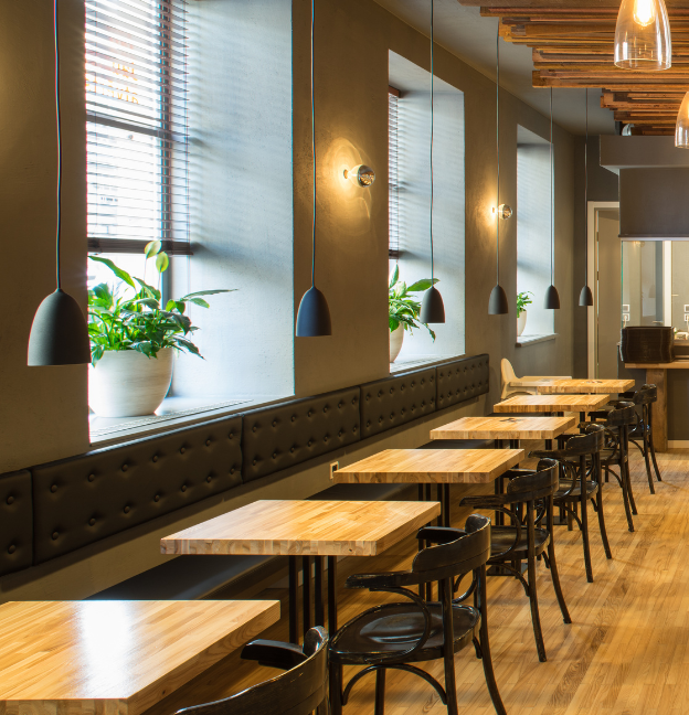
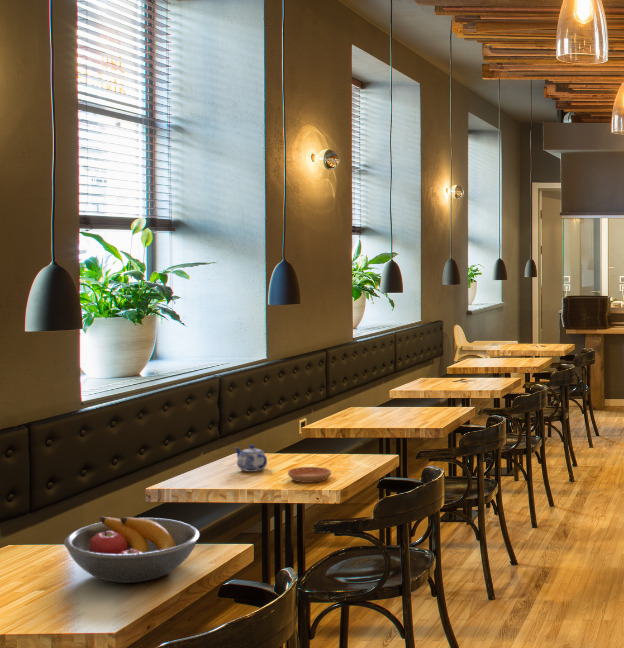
+ teapot [234,444,268,473]
+ fruit bowl [63,516,201,584]
+ saucer [287,466,332,484]
